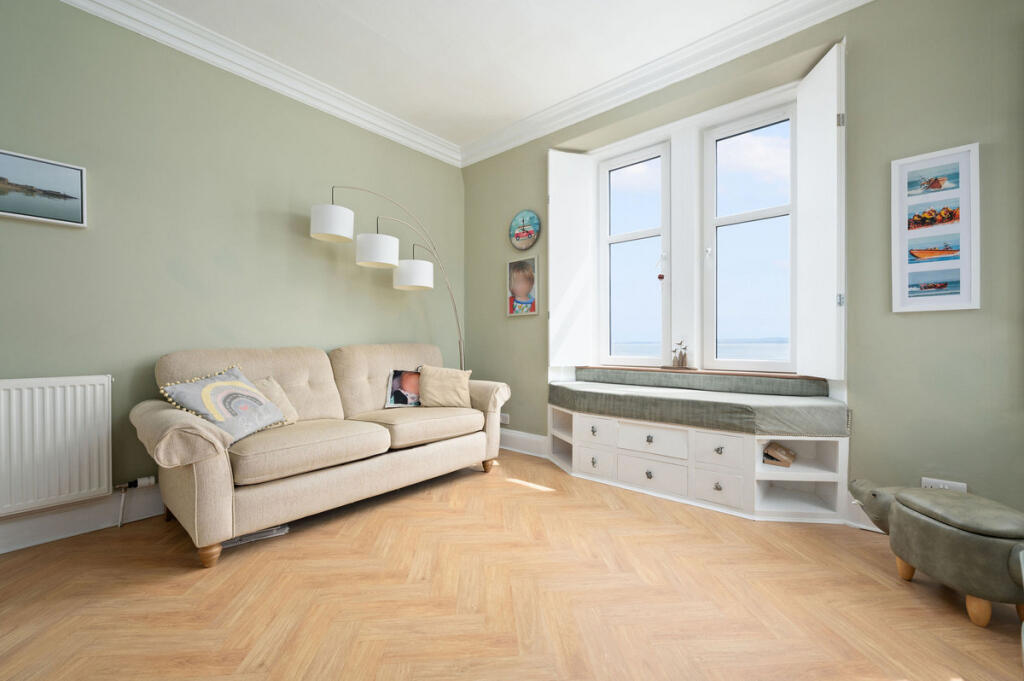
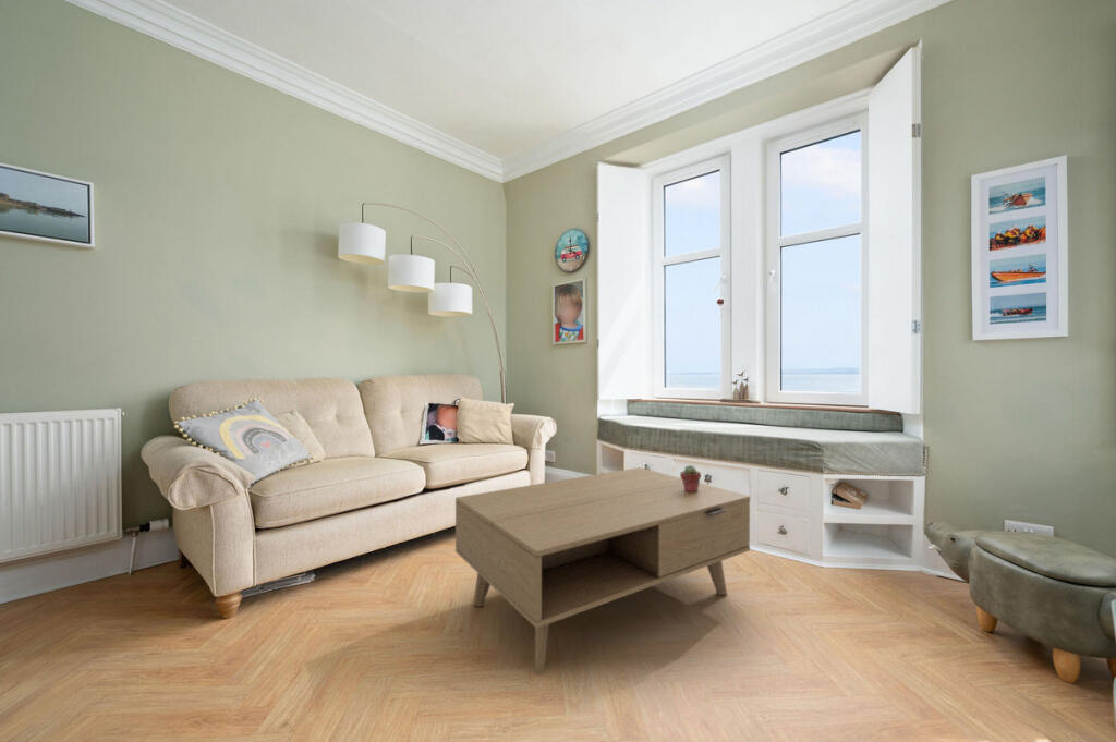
+ coffee table [454,466,751,677]
+ potted succulent [679,464,702,492]
